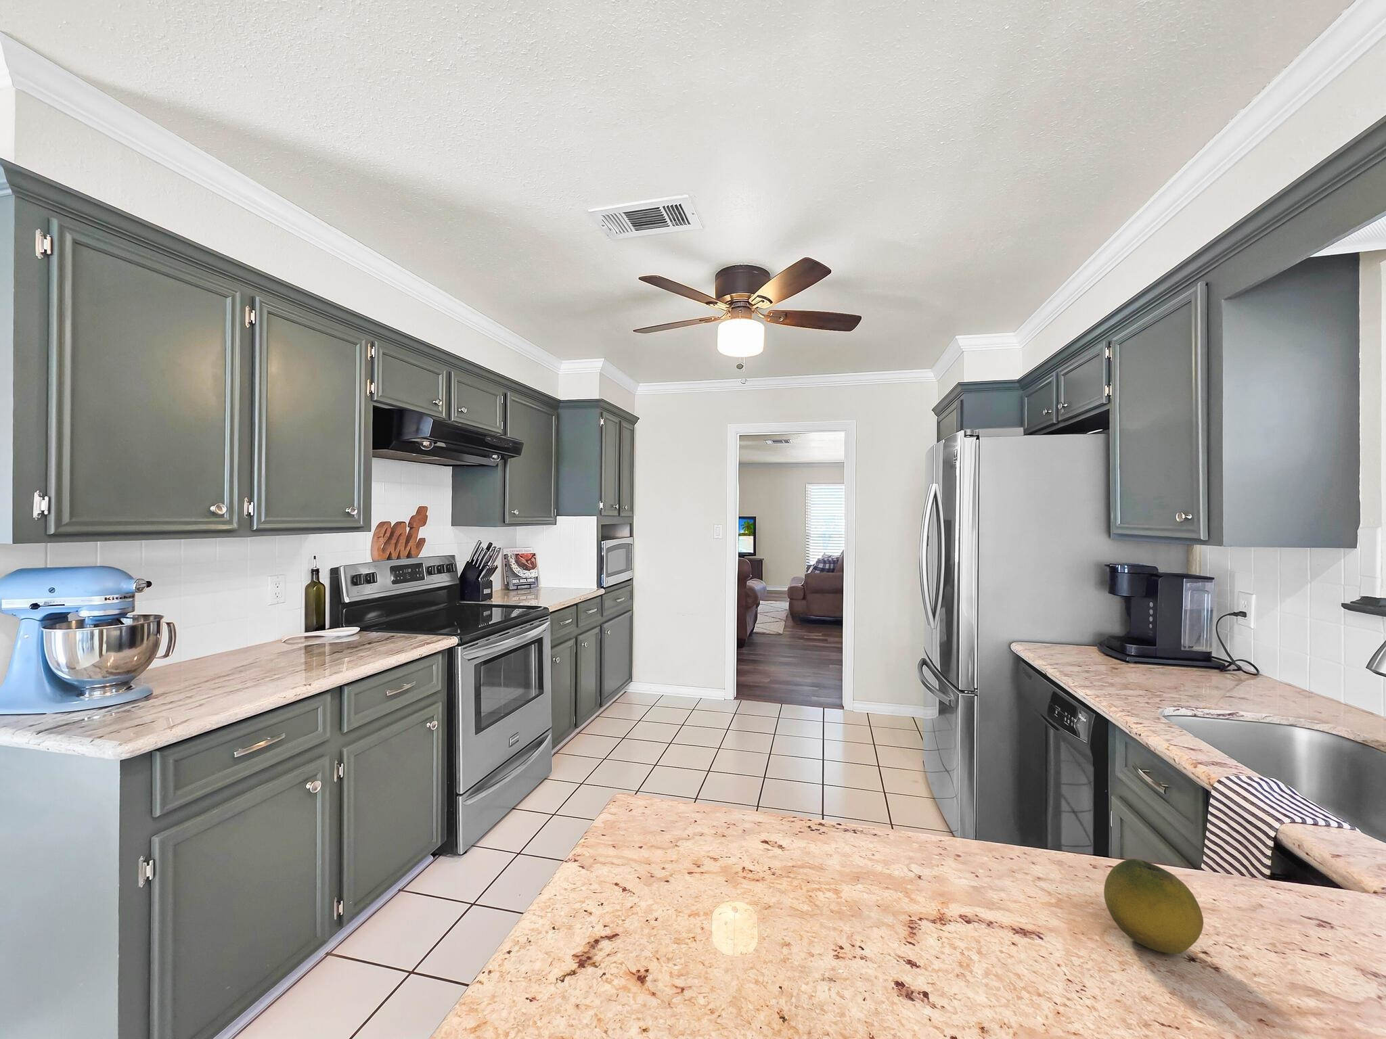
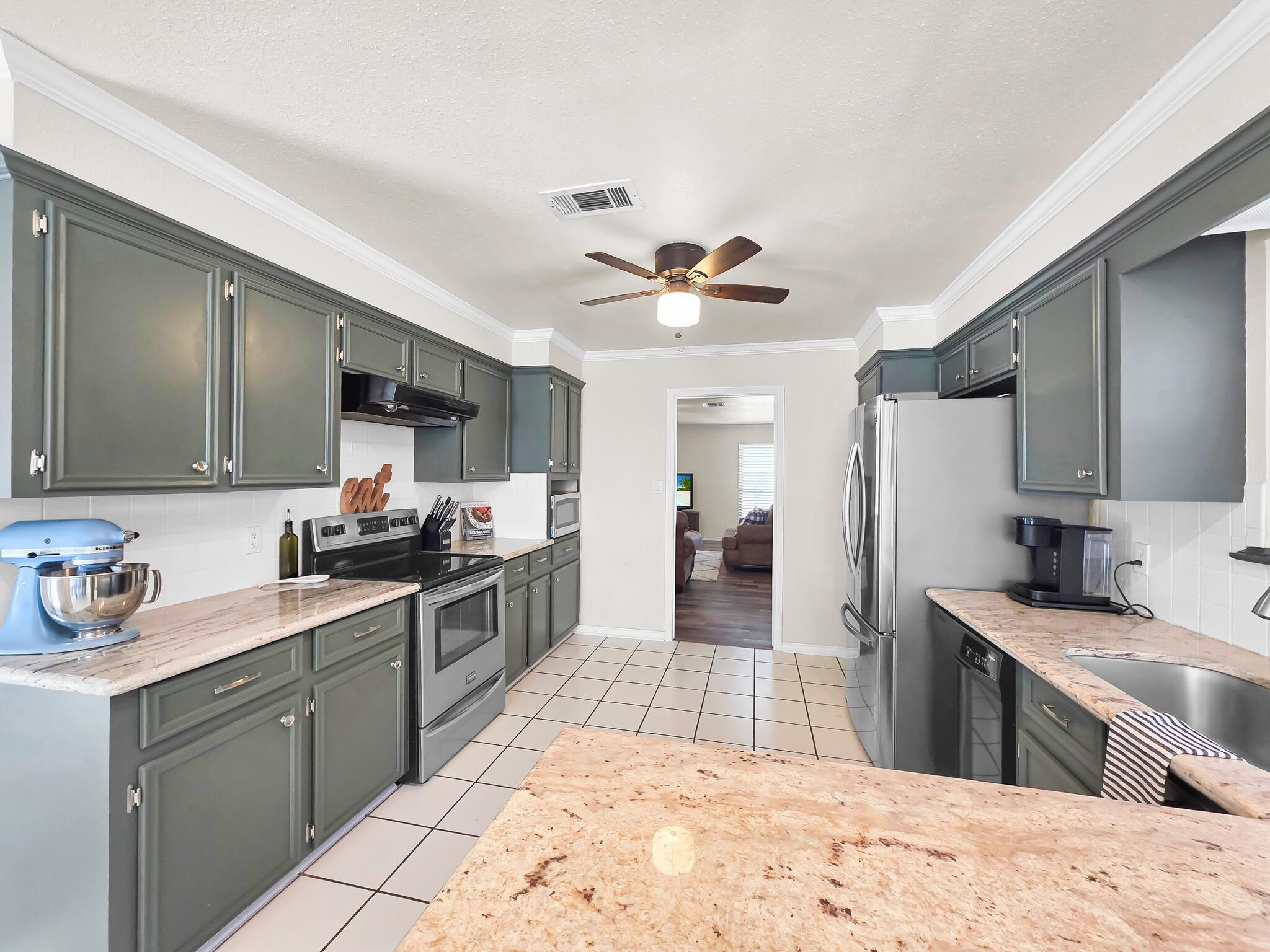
- fruit [1103,859,1204,955]
